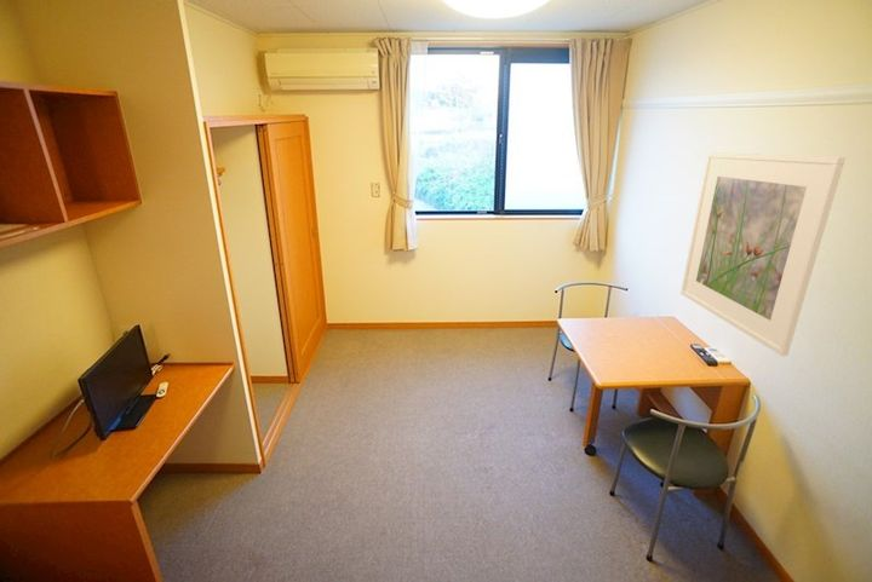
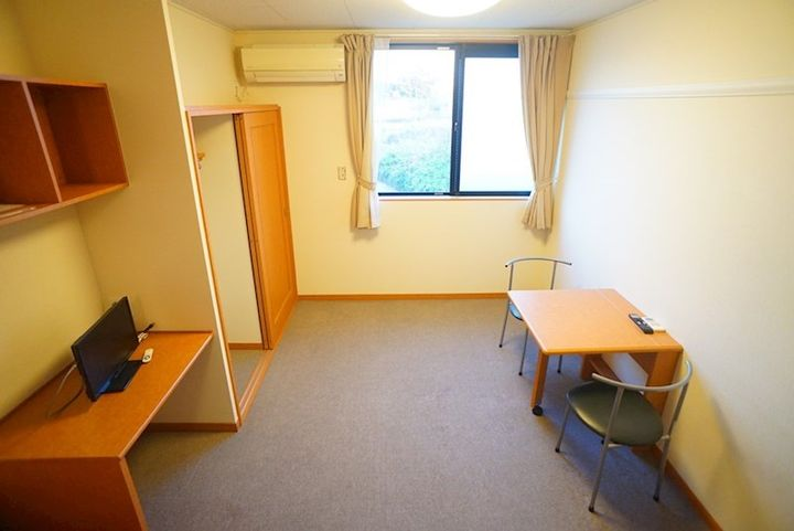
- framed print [679,151,847,357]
